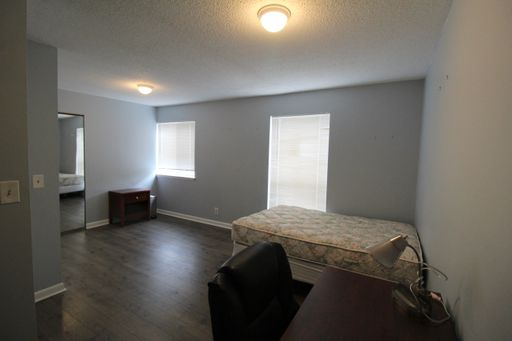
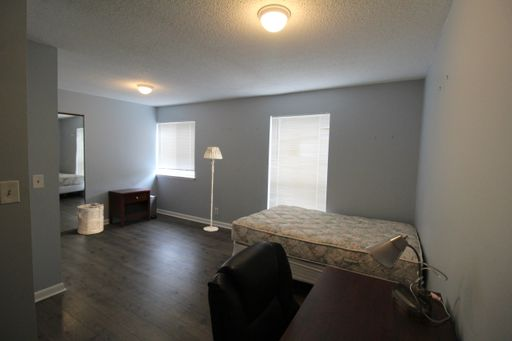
+ floor lamp [203,146,223,232]
+ laundry hamper [74,202,105,235]
